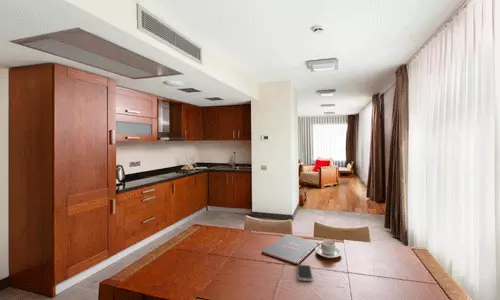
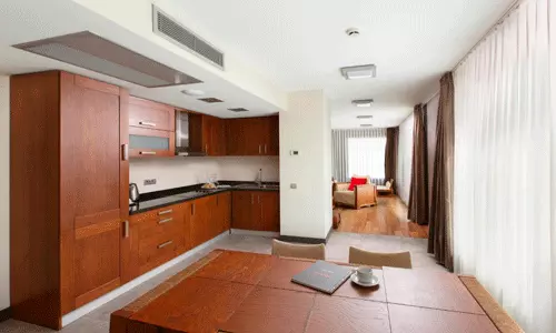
- smartphone [296,264,314,282]
